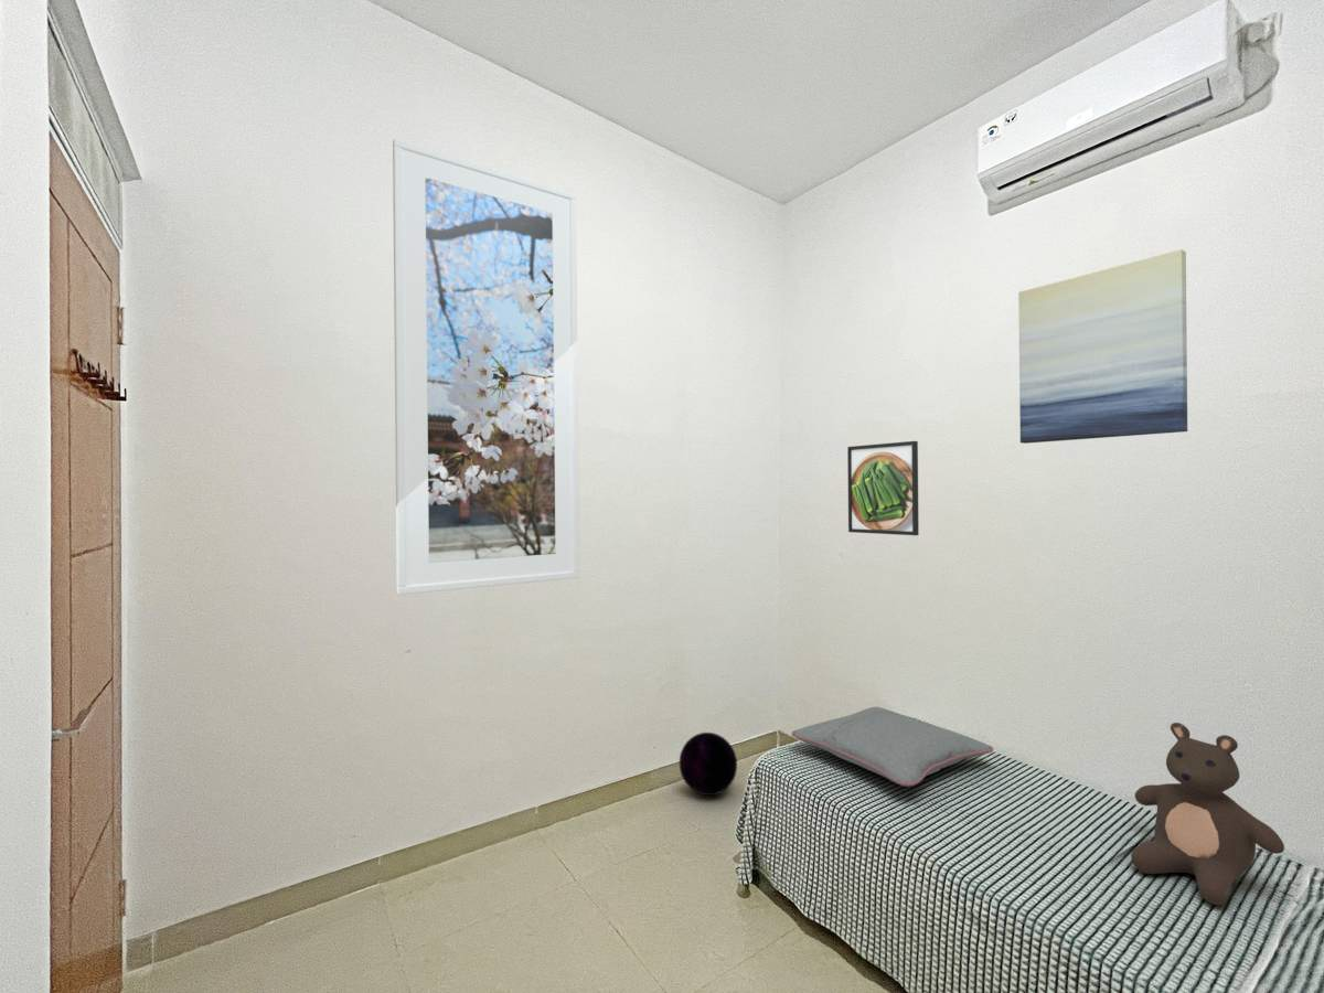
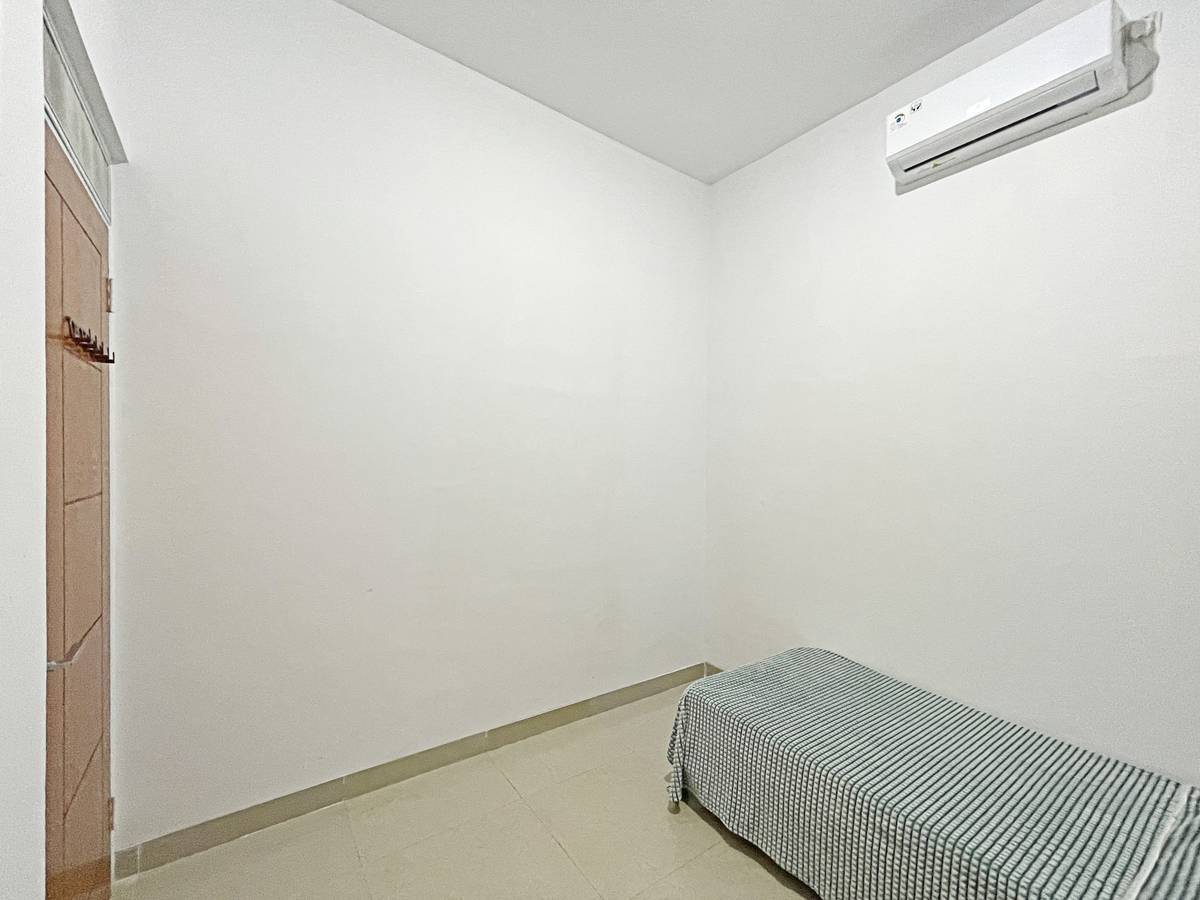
- pillow [790,706,994,788]
- wall art [1017,248,1188,445]
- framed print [846,440,920,536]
- teddy bear [1130,722,1285,906]
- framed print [392,137,580,596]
- ball [679,732,738,797]
